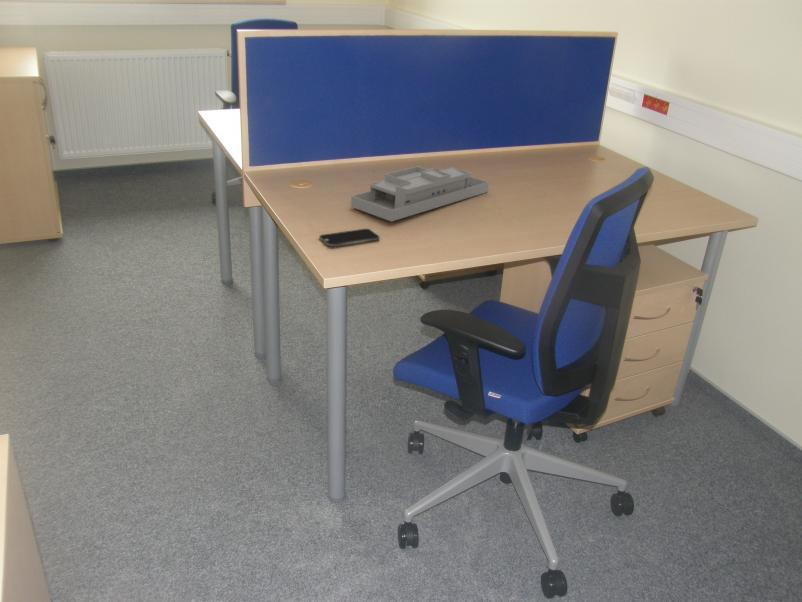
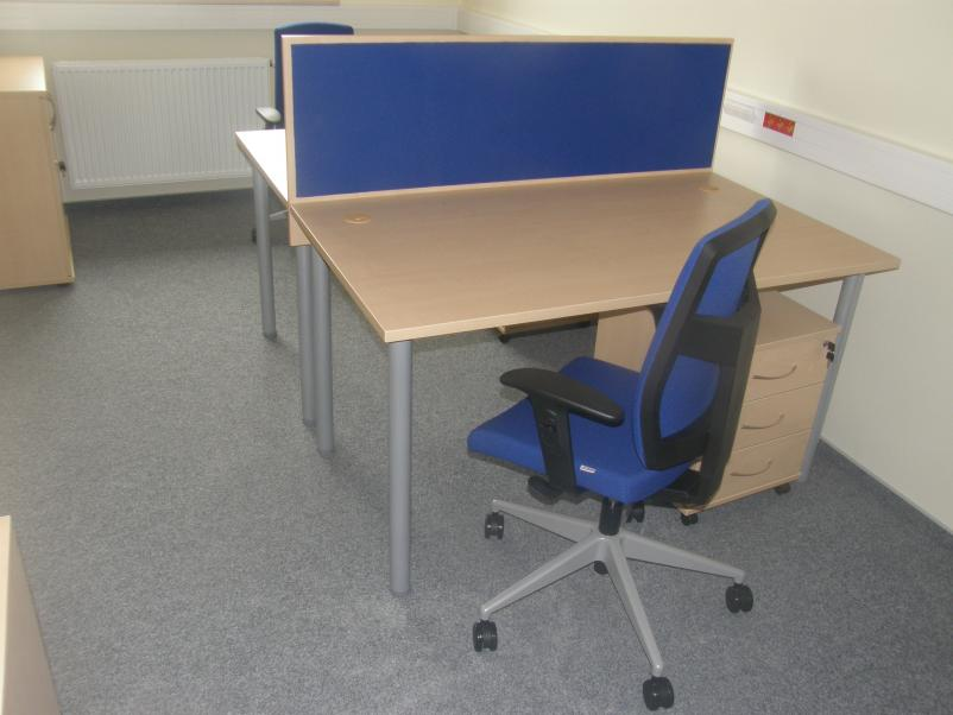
- desk organizer [350,166,490,223]
- smartphone [318,228,381,248]
